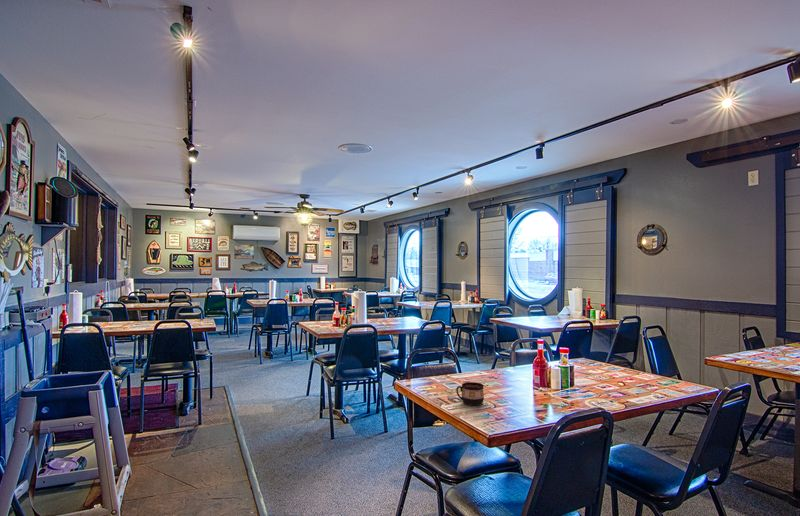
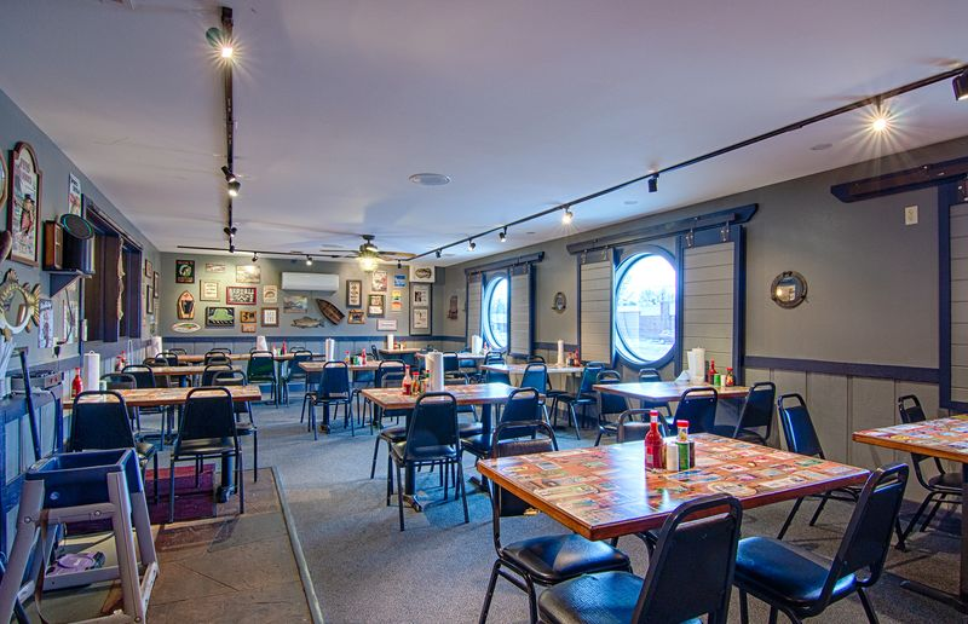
- cup [455,381,485,406]
